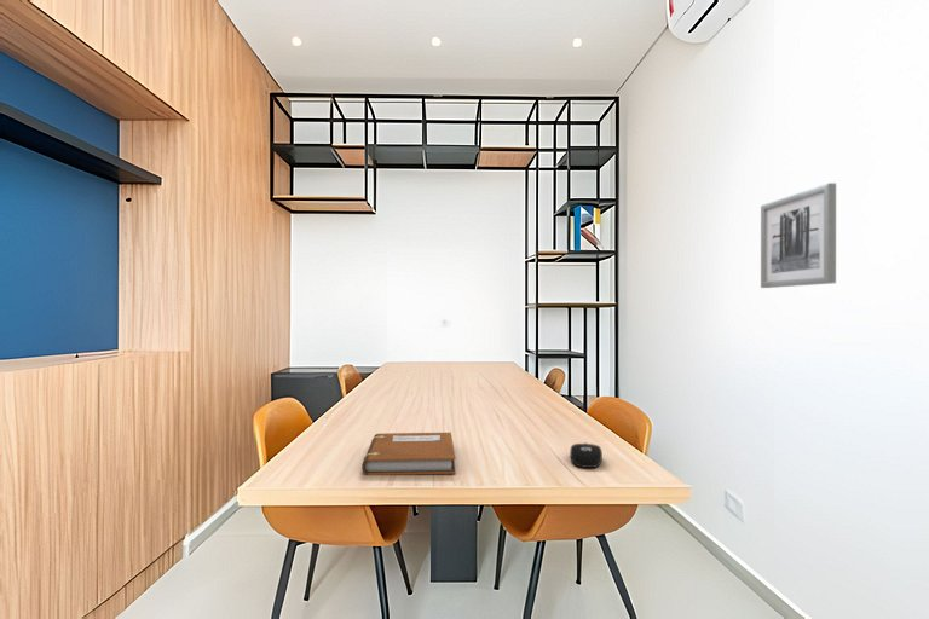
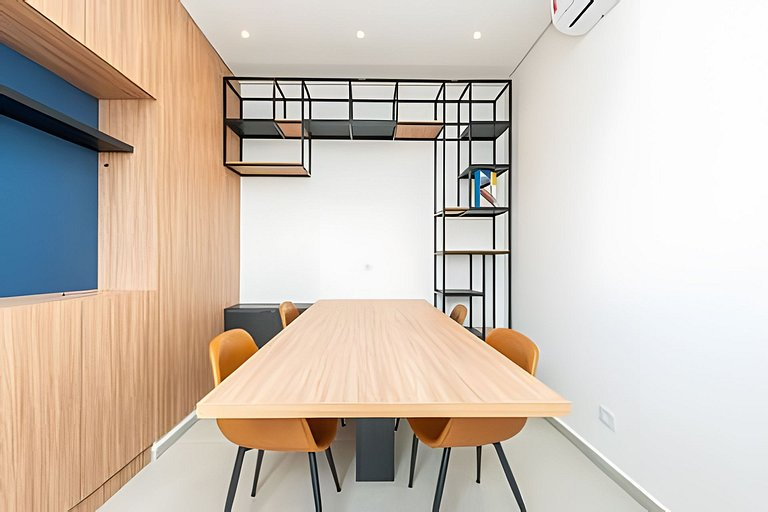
- wall art [760,181,837,289]
- notebook [360,432,456,476]
- computer mouse [569,441,604,469]
